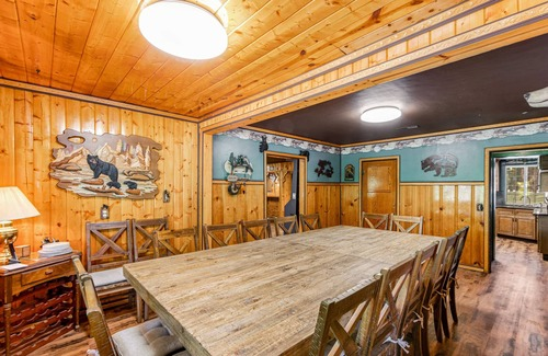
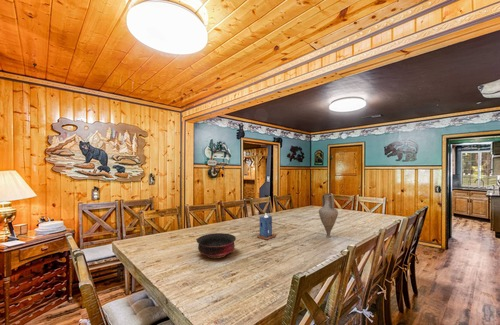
+ bowl [195,232,237,259]
+ vase [318,192,339,239]
+ candle [256,212,277,241]
